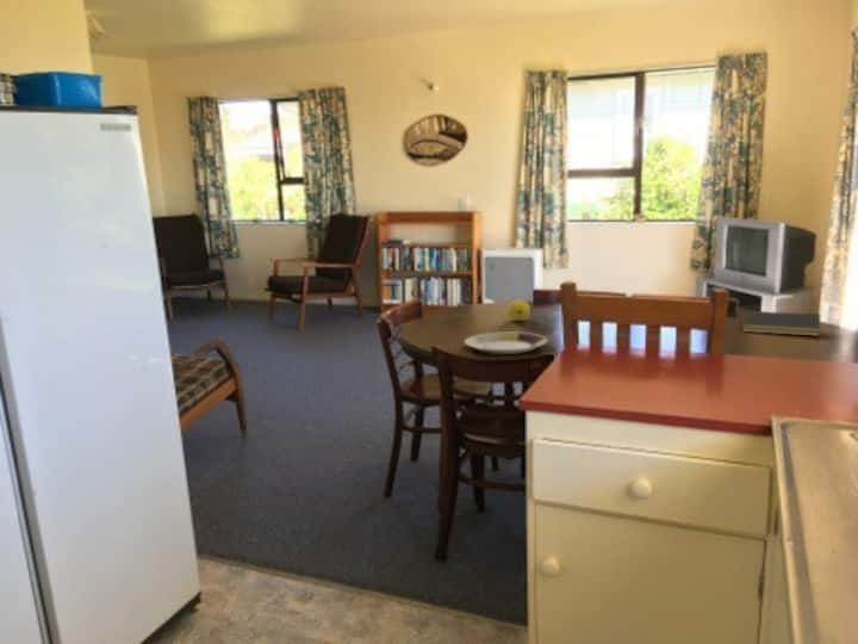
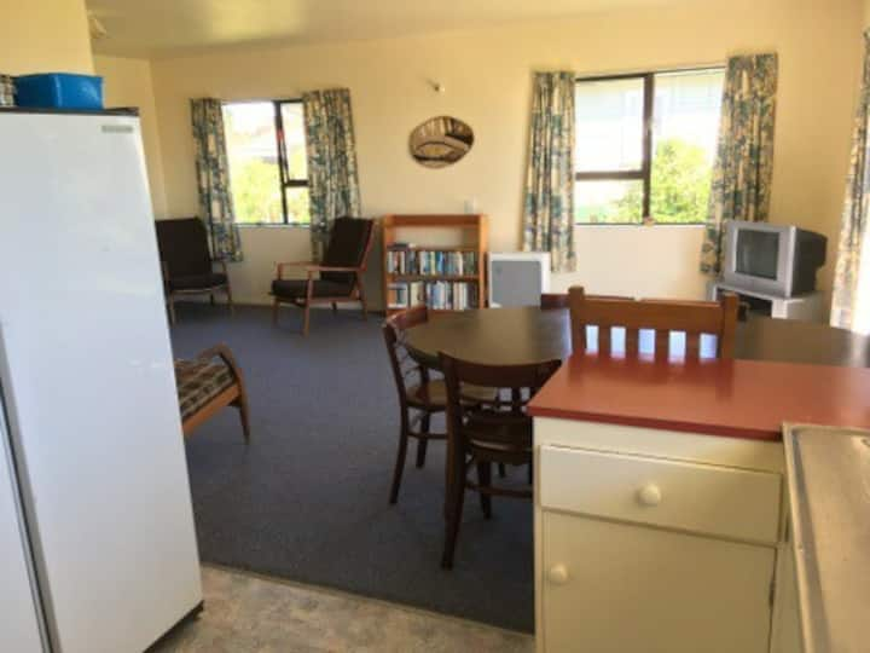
- plate [464,330,548,355]
- fruit [506,299,531,322]
- notepad [741,310,822,338]
